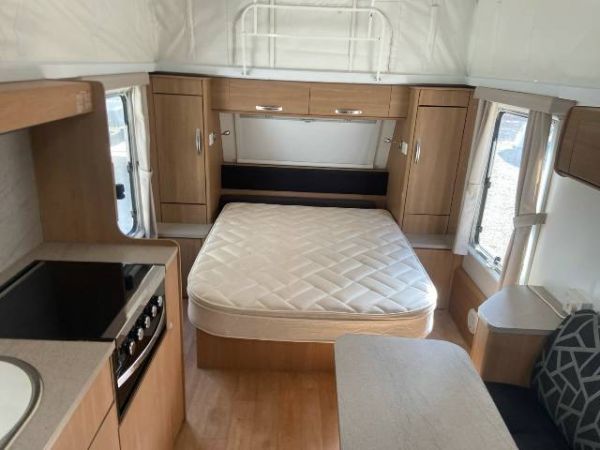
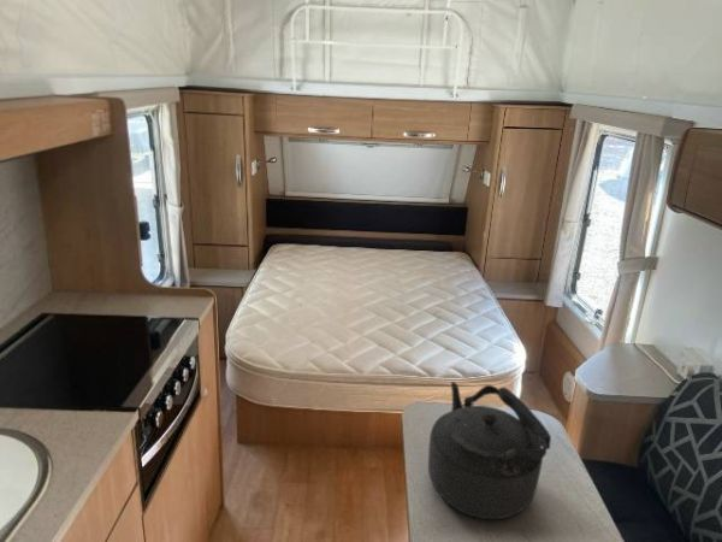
+ kettle [427,381,552,520]
